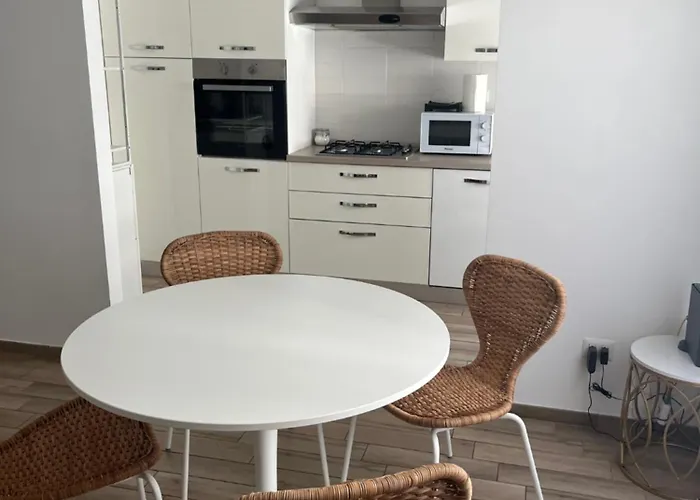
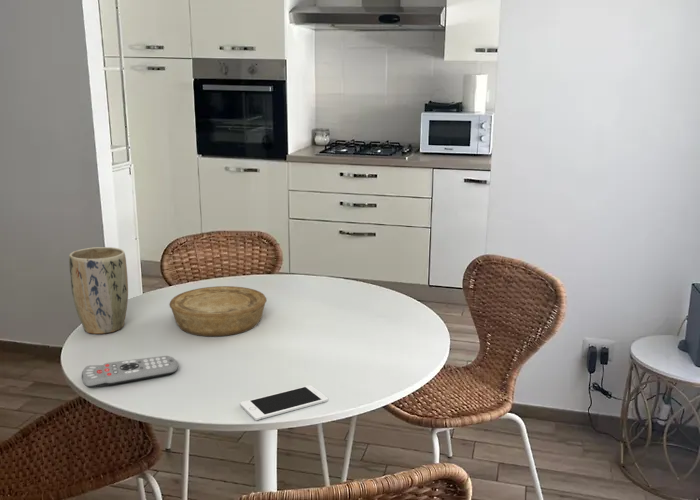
+ remote control [81,355,179,389]
+ bowl [168,285,267,337]
+ plant pot [68,246,129,335]
+ cell phone [239,384,329,421]
